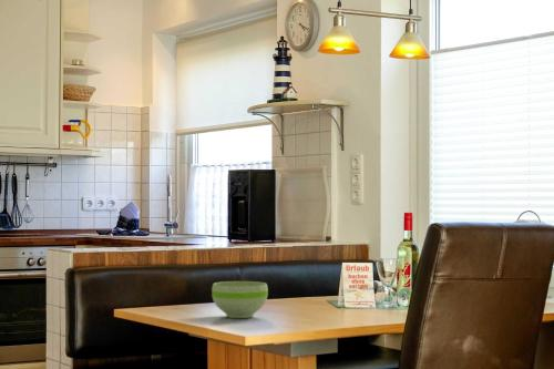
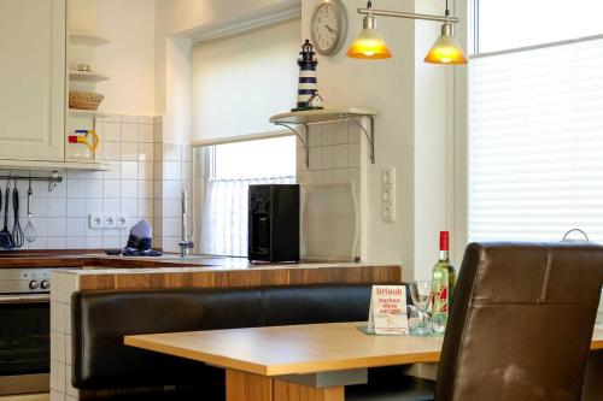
- bowl [211,280,269,319]
